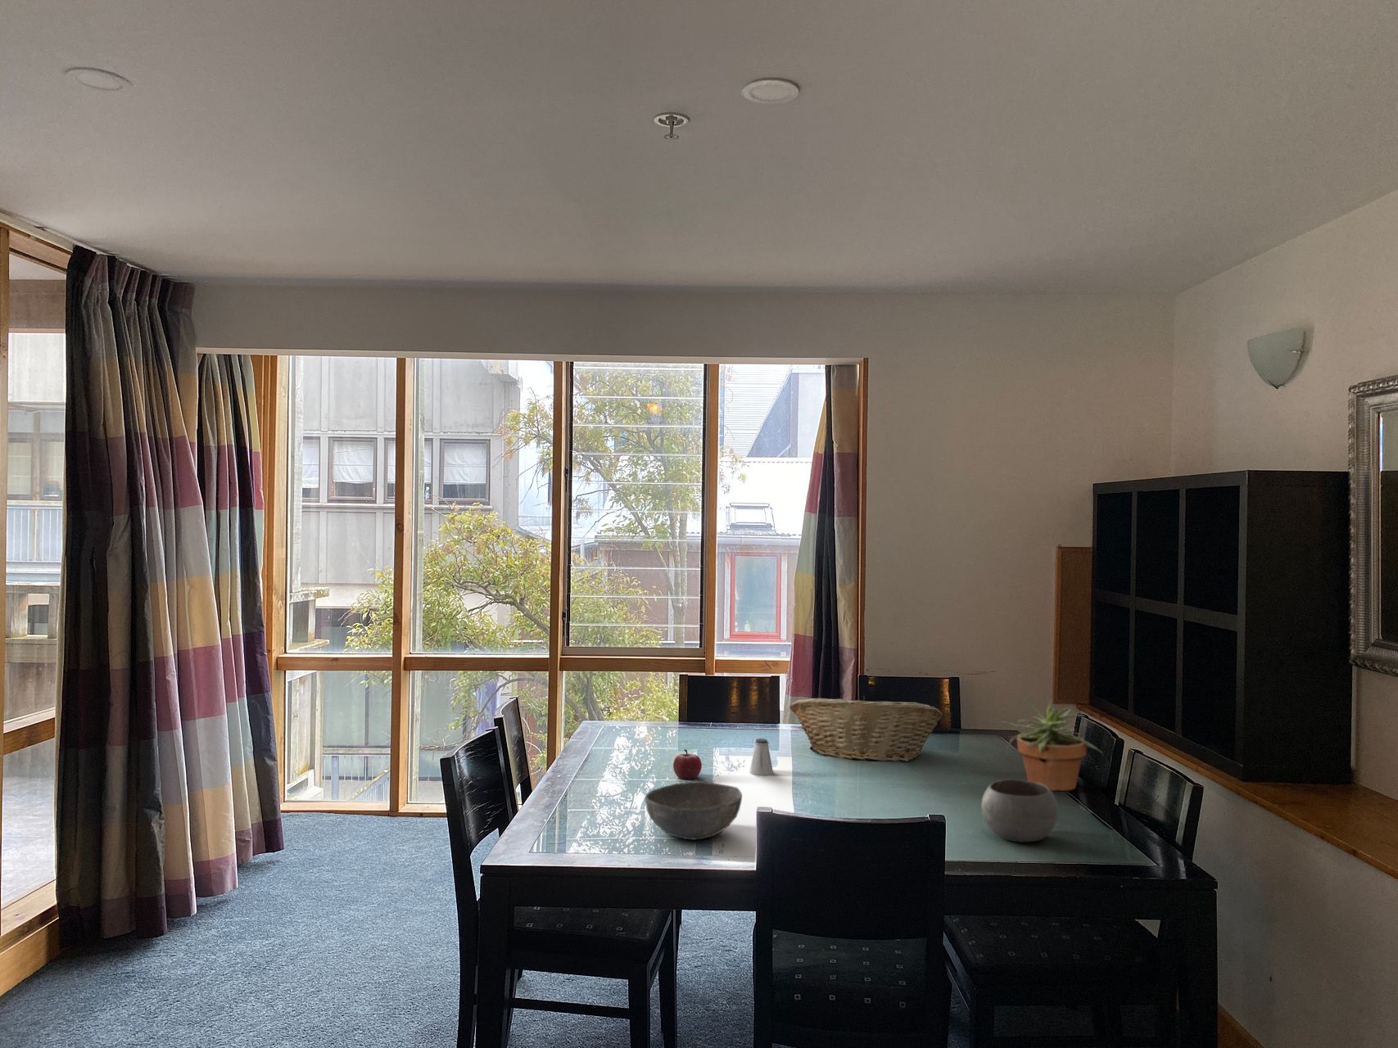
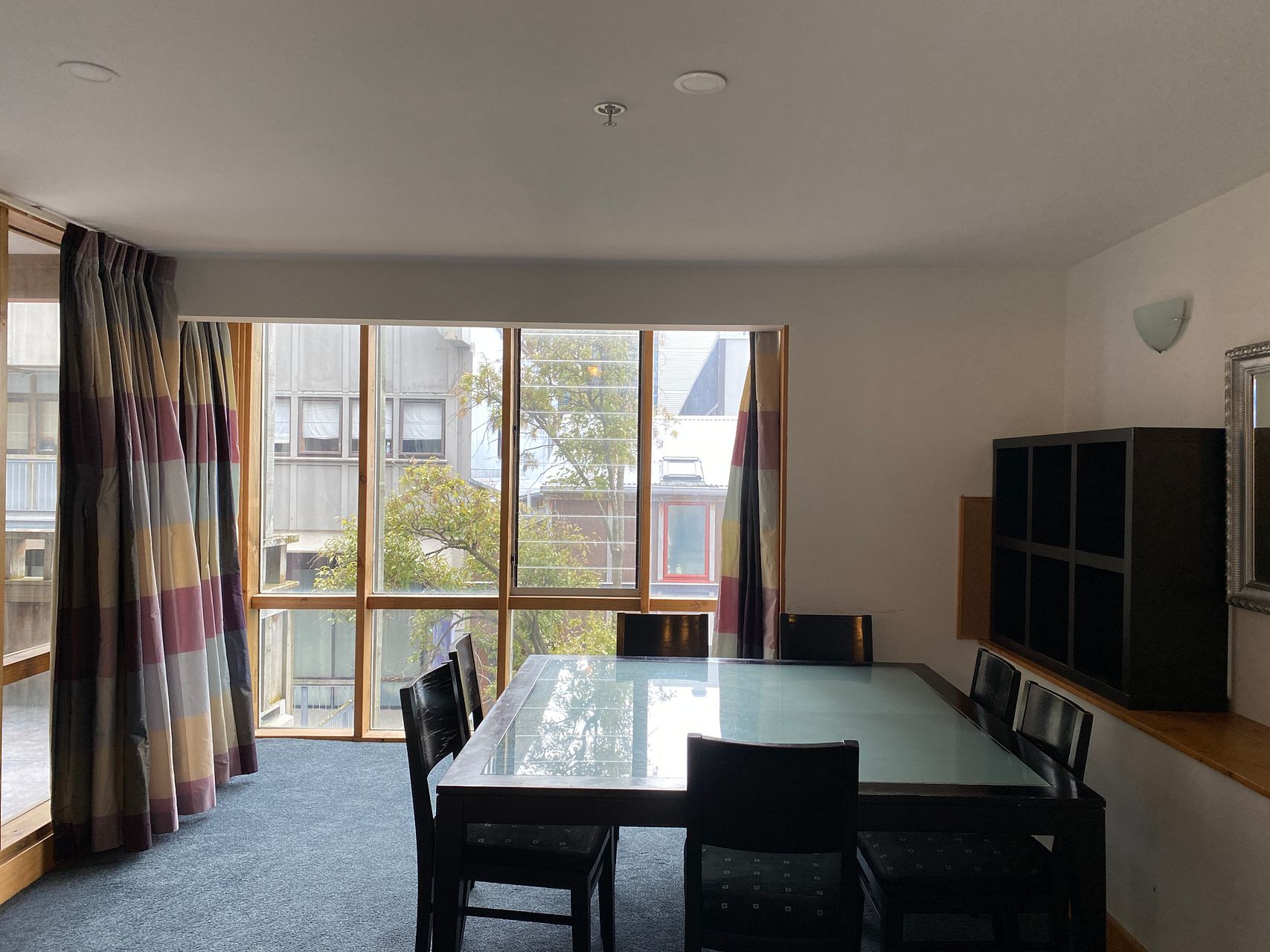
- fruit [673,749,702,780]
- bowl [981,778,1059,843]
- saltshaker [749,738,774,776]
- fruit basket [788,695,943,762]
- potted plant [1000,698,1104,792]
- bowl [645,780,743,841]
